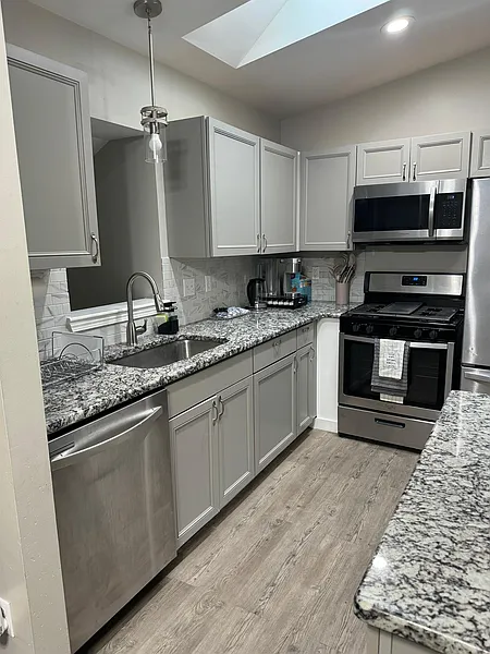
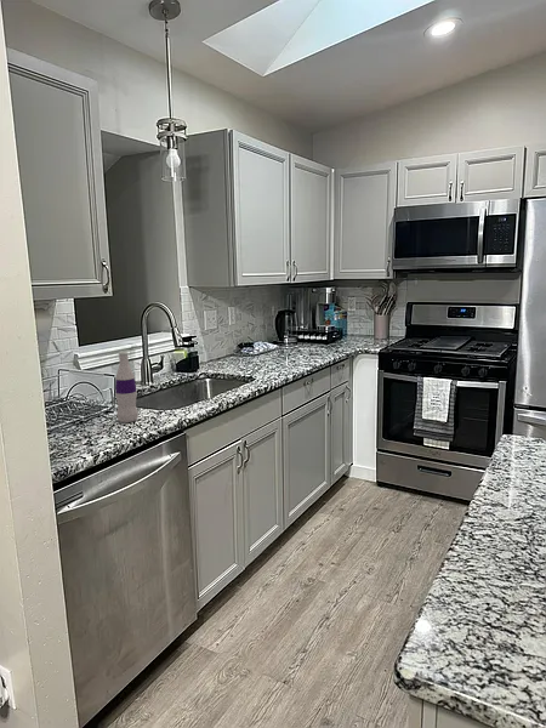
+ bottle [114,351,140,423]
